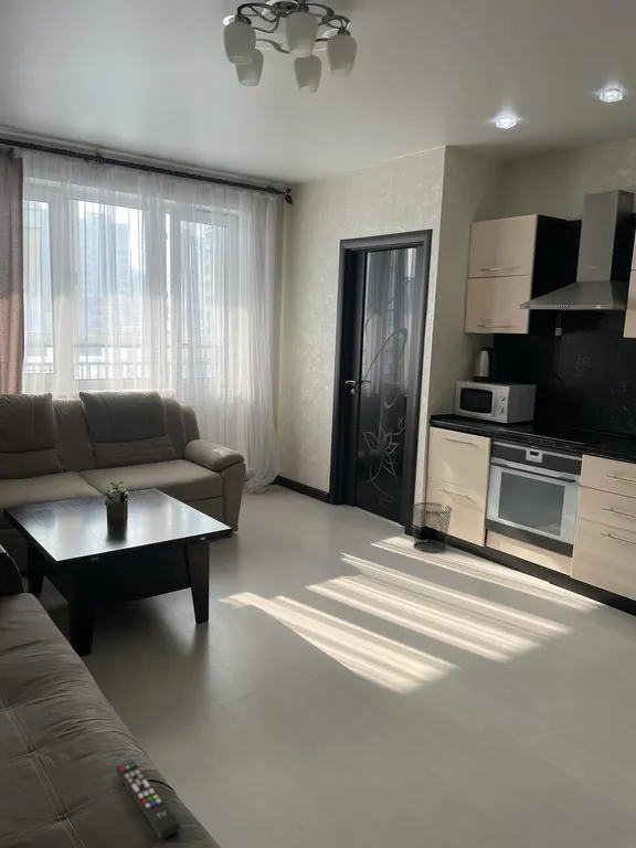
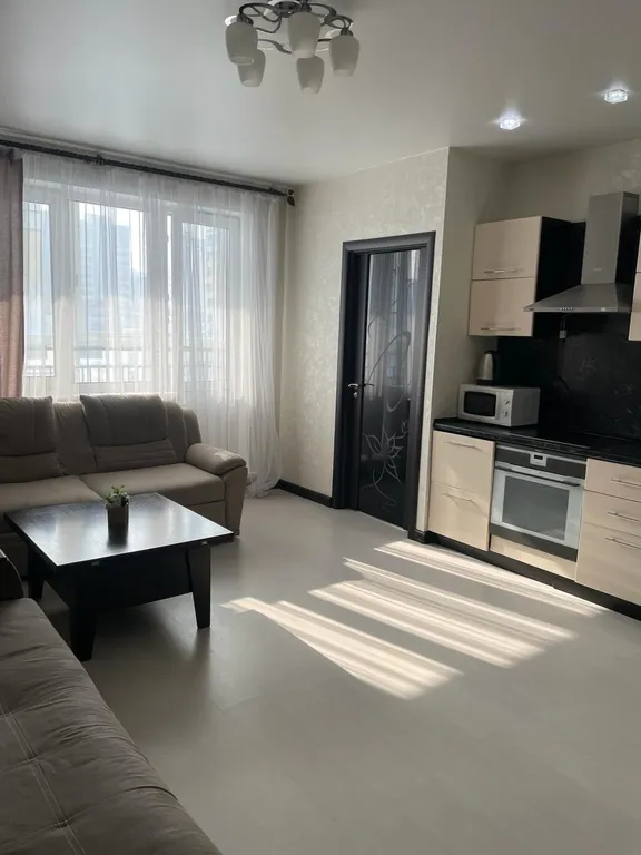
- remote control [115,761,181,841]
- waste bin [412,501,453,554]
